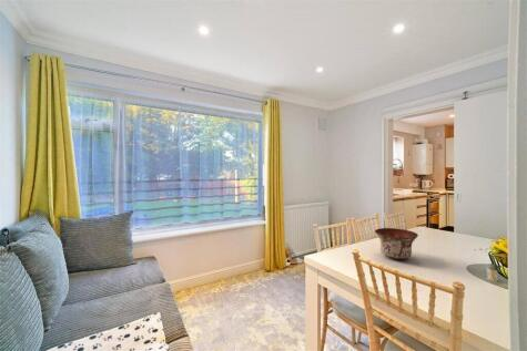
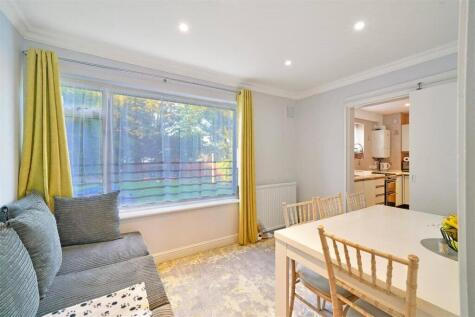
- bowl [374,227,419,260]
